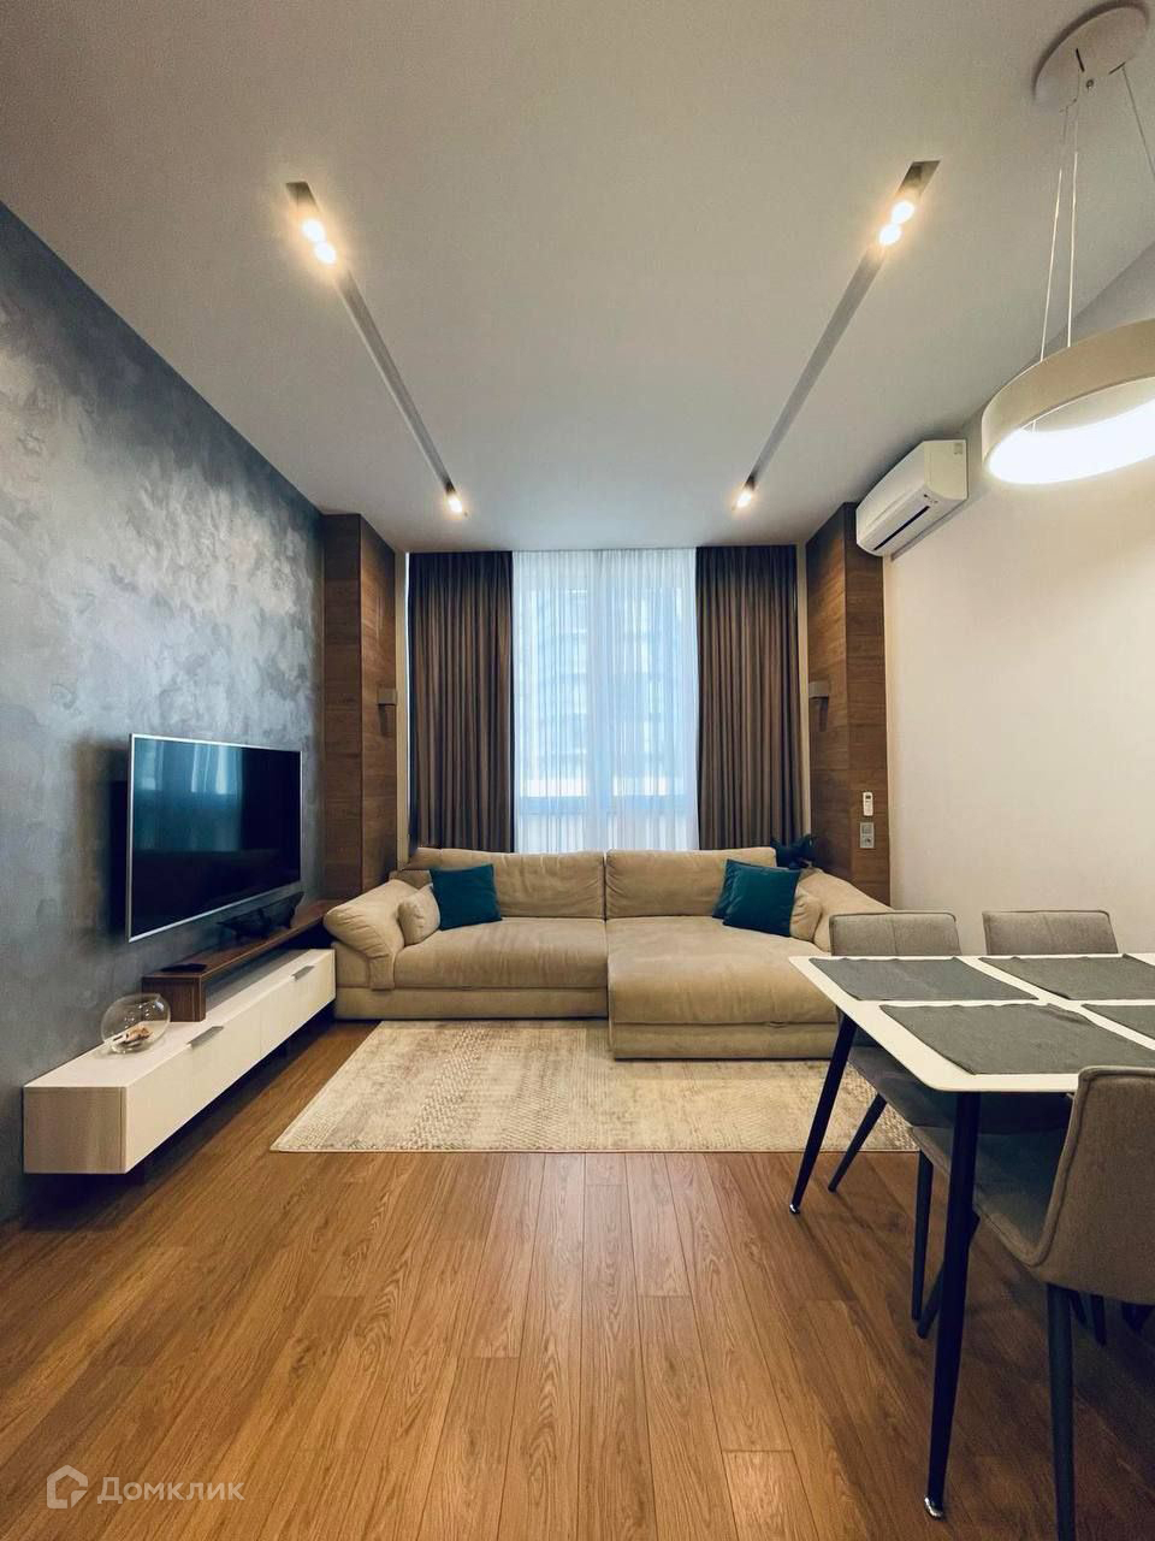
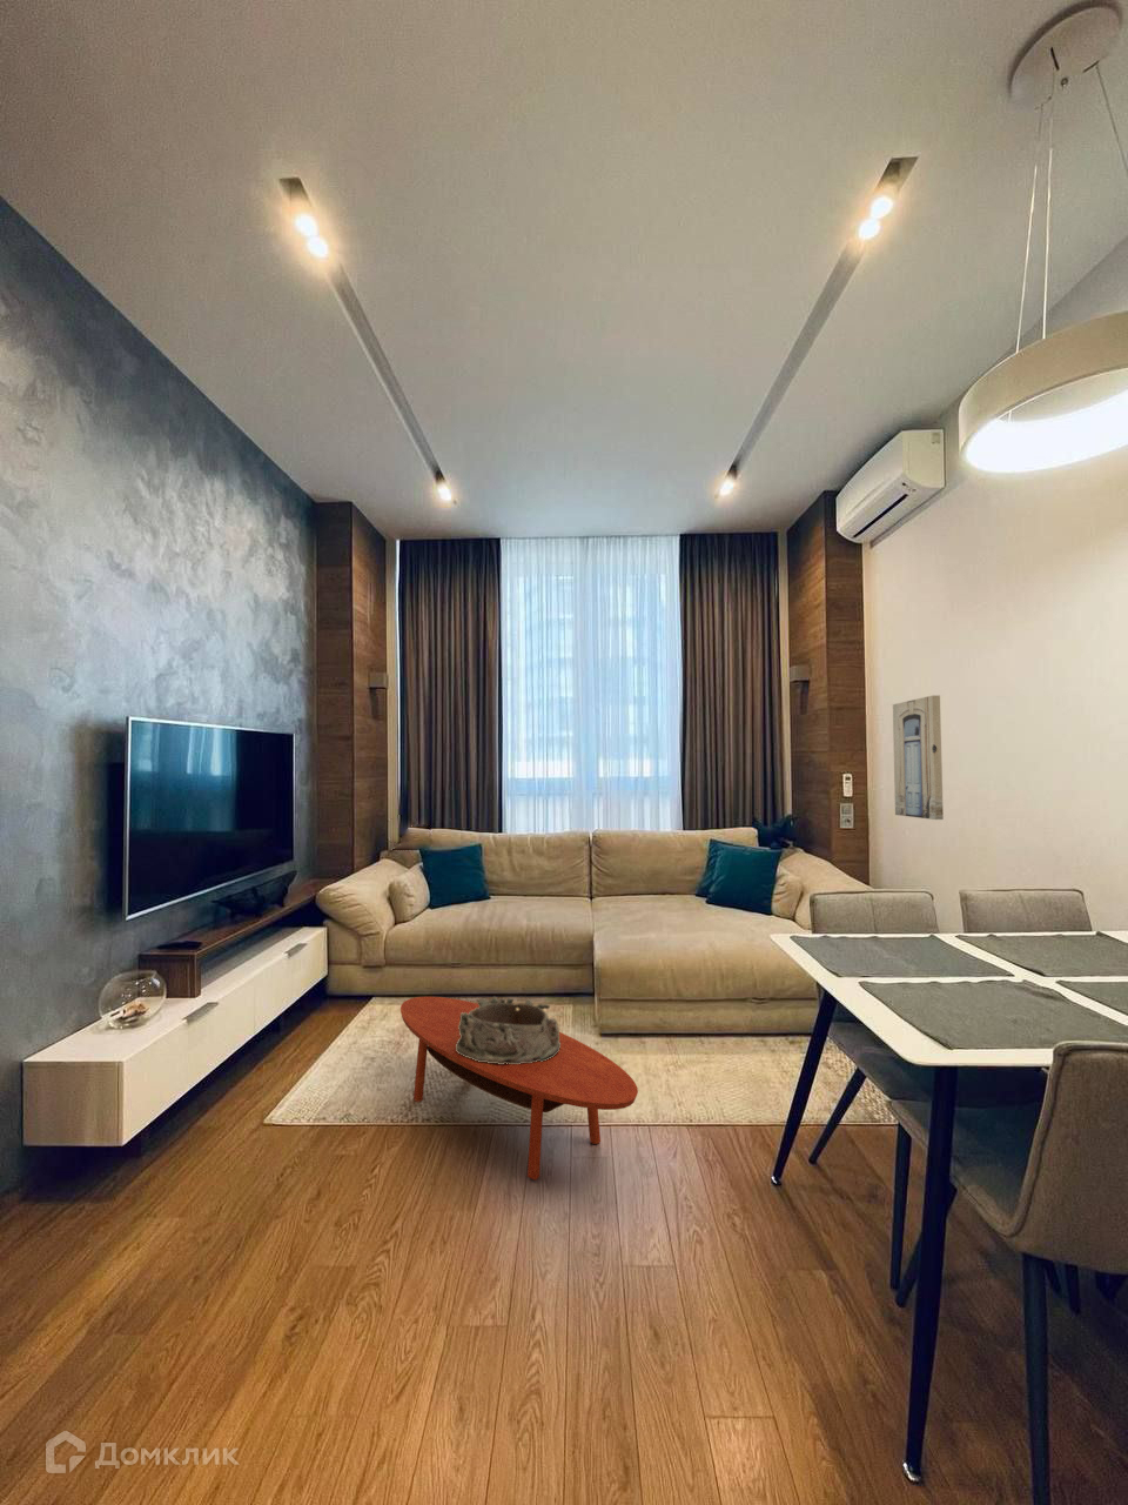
+ wall art [892,693,944,821]
+ coffee table [399,995,639,1180]
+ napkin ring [456,995,560,1064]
